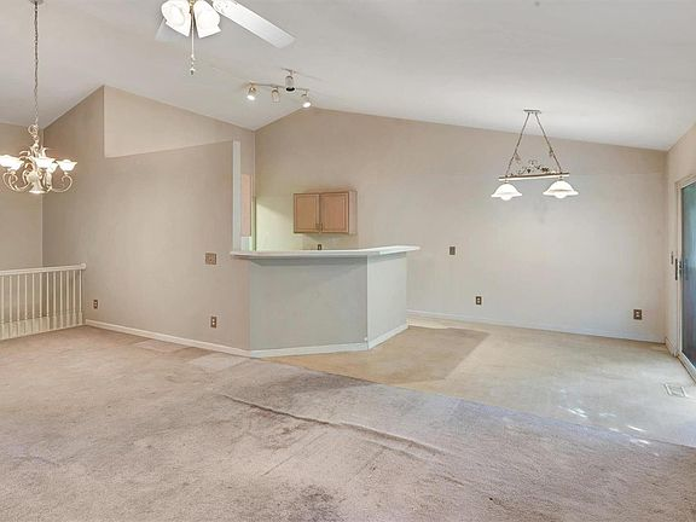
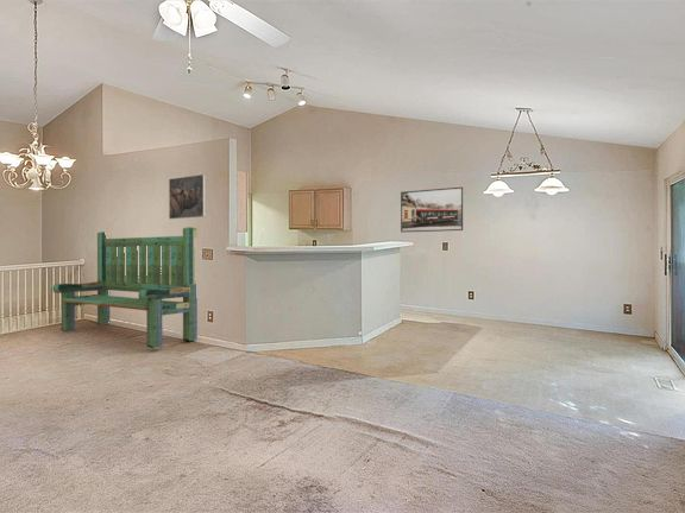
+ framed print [400,186,464,234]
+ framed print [168,173,207,220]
+ bench [52,226,199,349]
